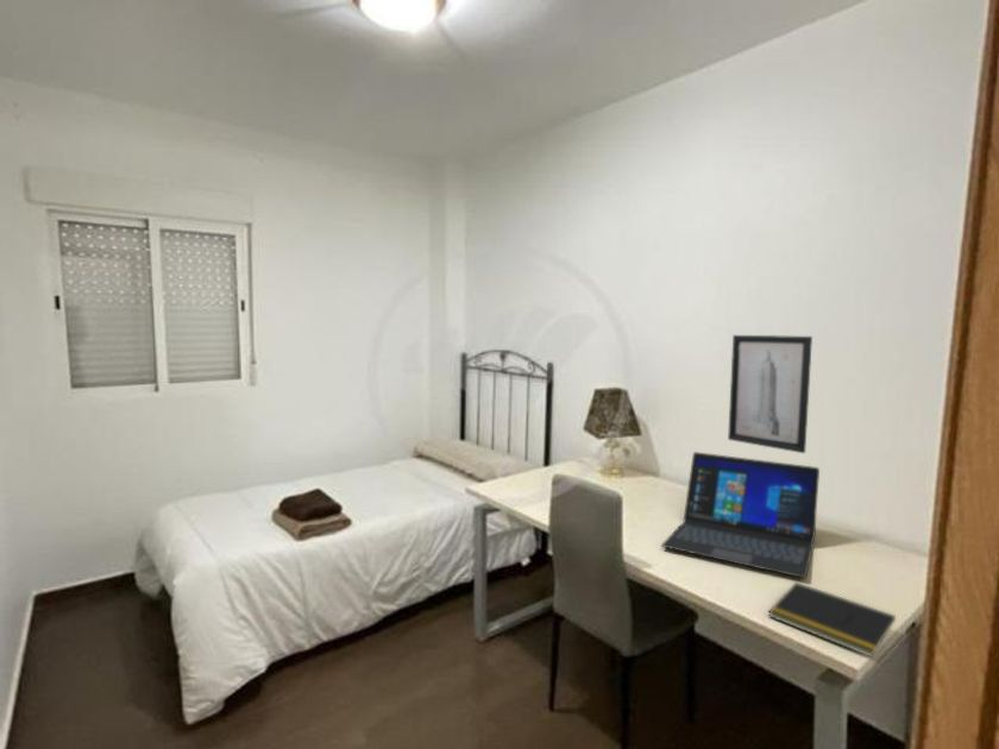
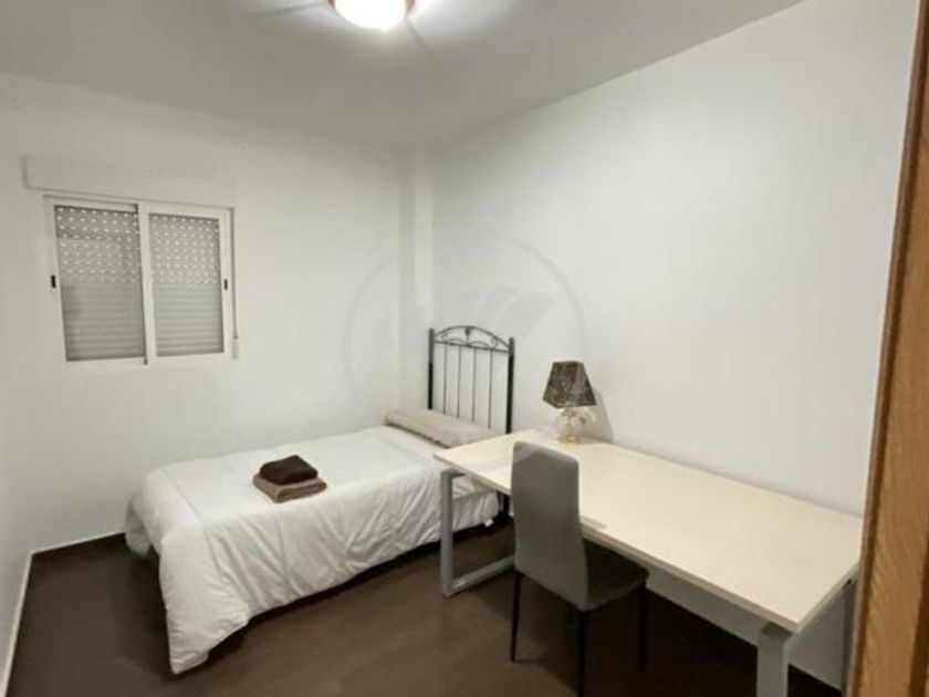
- notepad [767,581,897,659]
- laptop [660,451,821,579]
- wall art [727,334,813,454]
